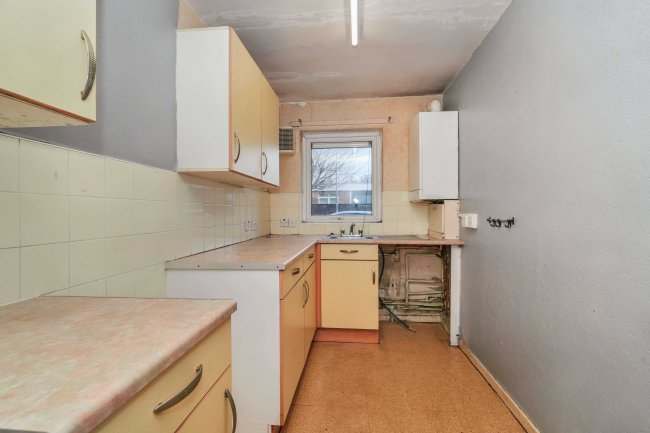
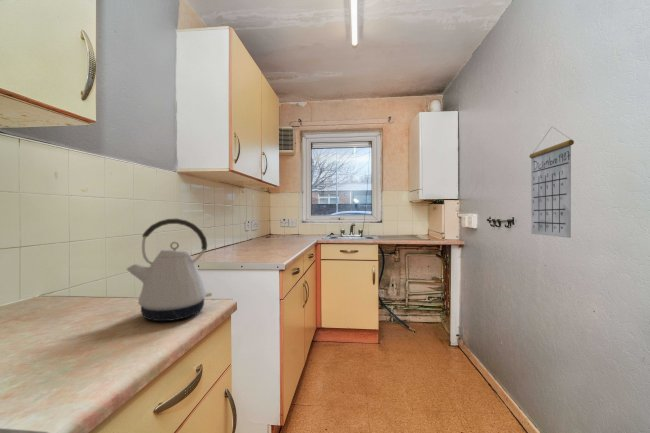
+ calendar [528,126,575,239]
+ kettle [126,218,213,322]
